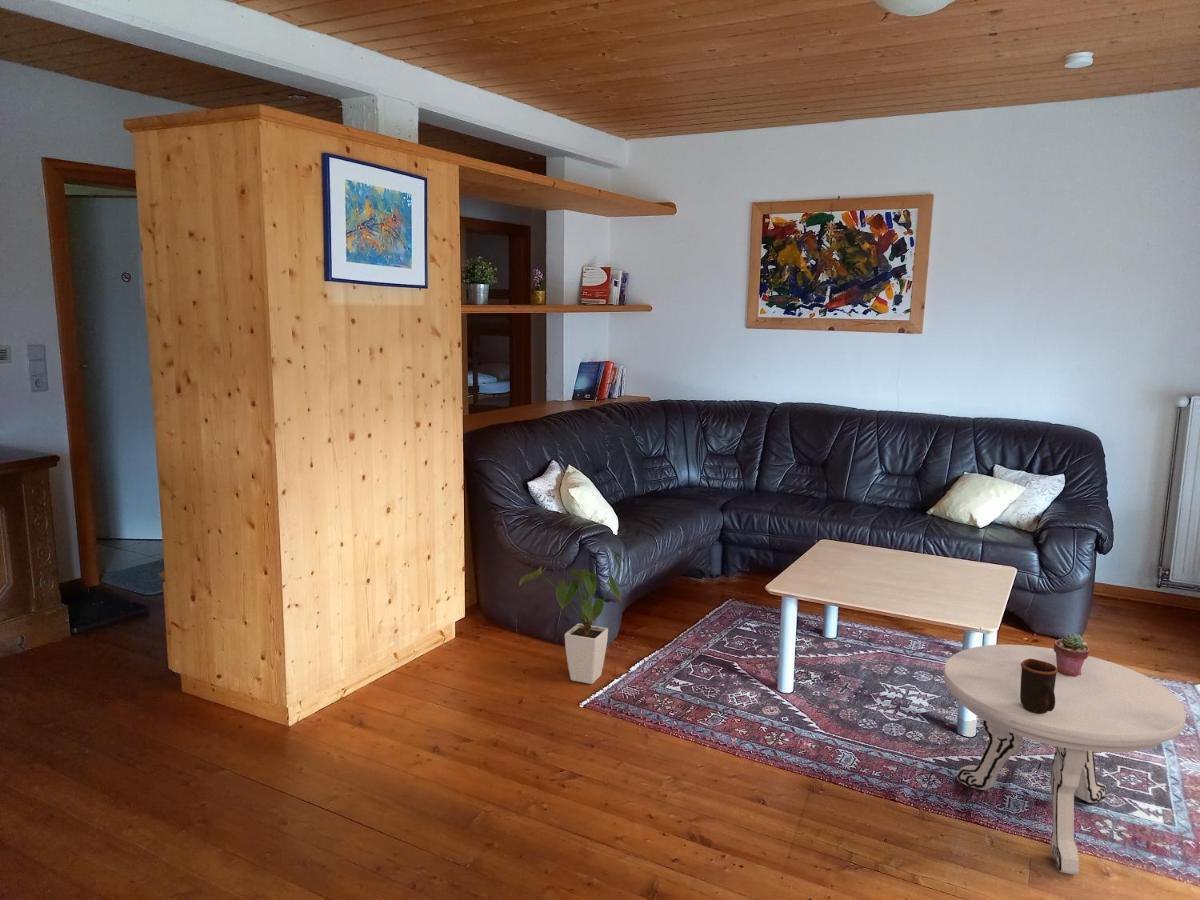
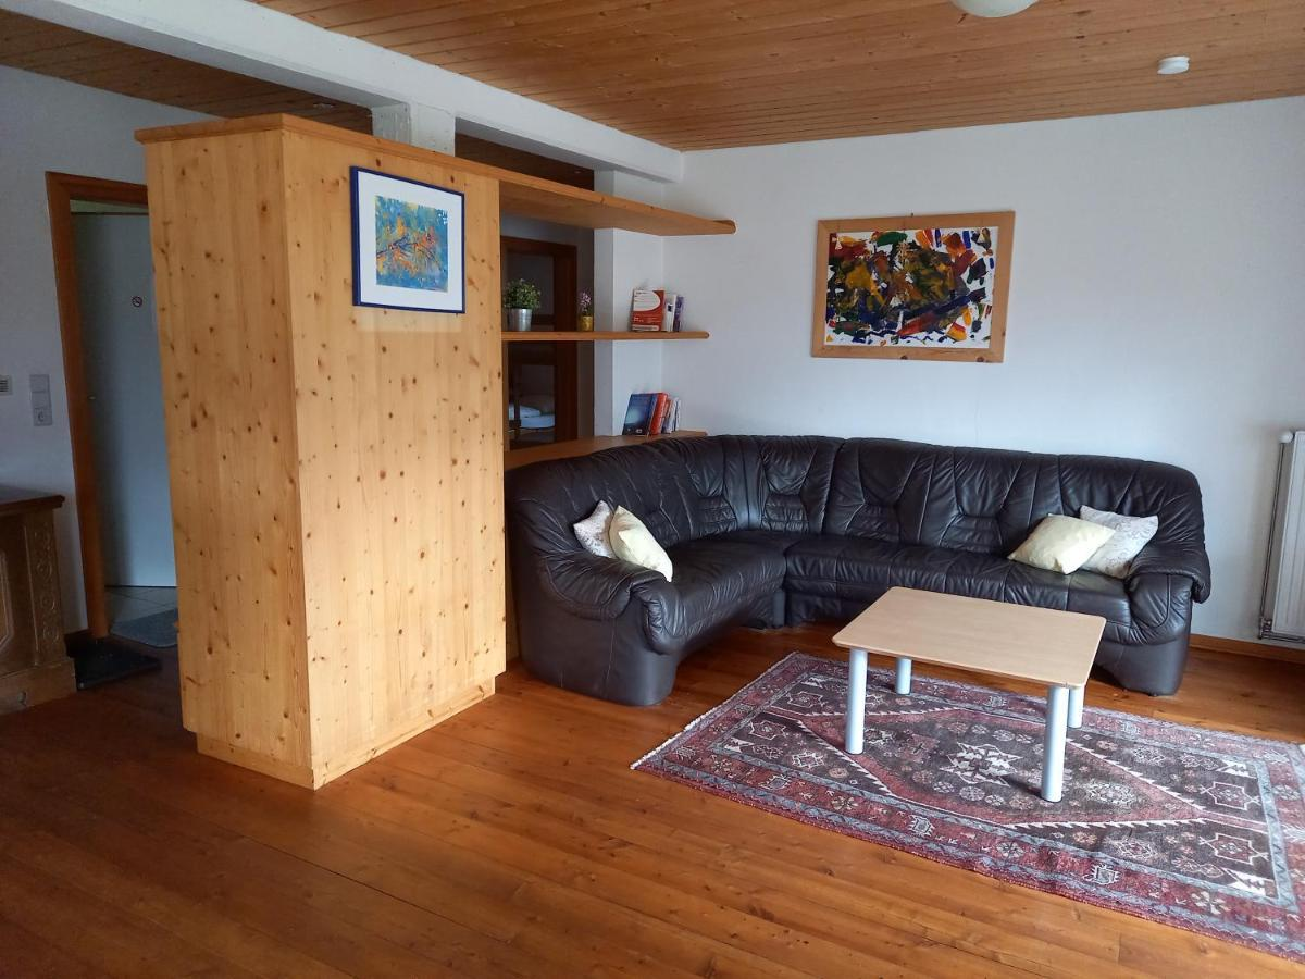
- side table [943,644,1187,876]
- potted succulent [1053,632,1090,677]
- house plant [518,549,626,685]
- mug [1020,659,1058,714]
